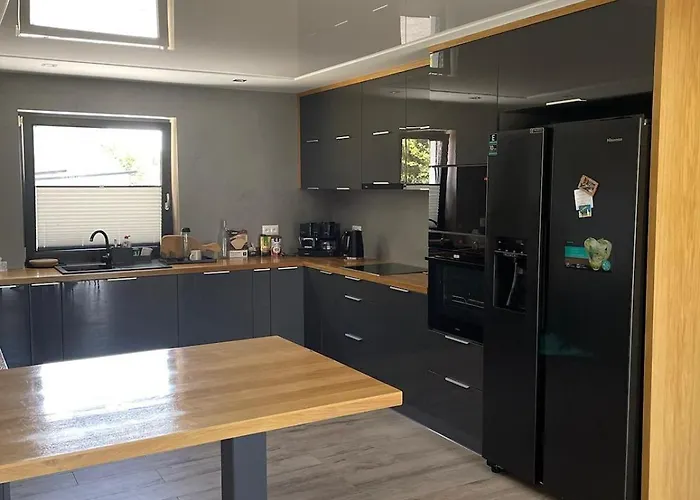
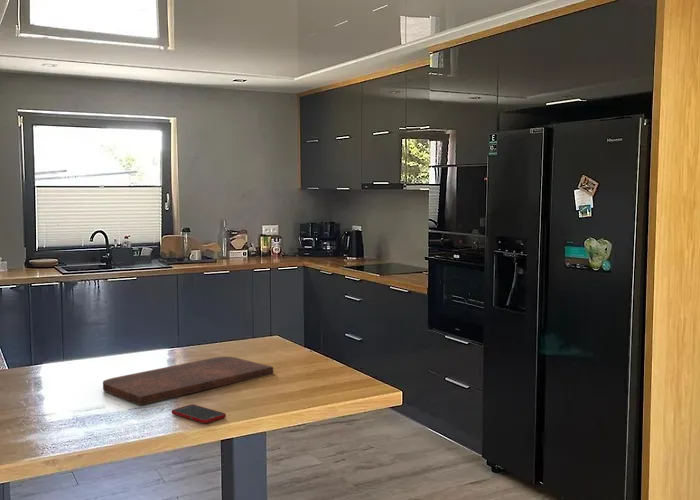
+ cell phone [171,403,227,424]
+ cutting board [102,356,274,406]
